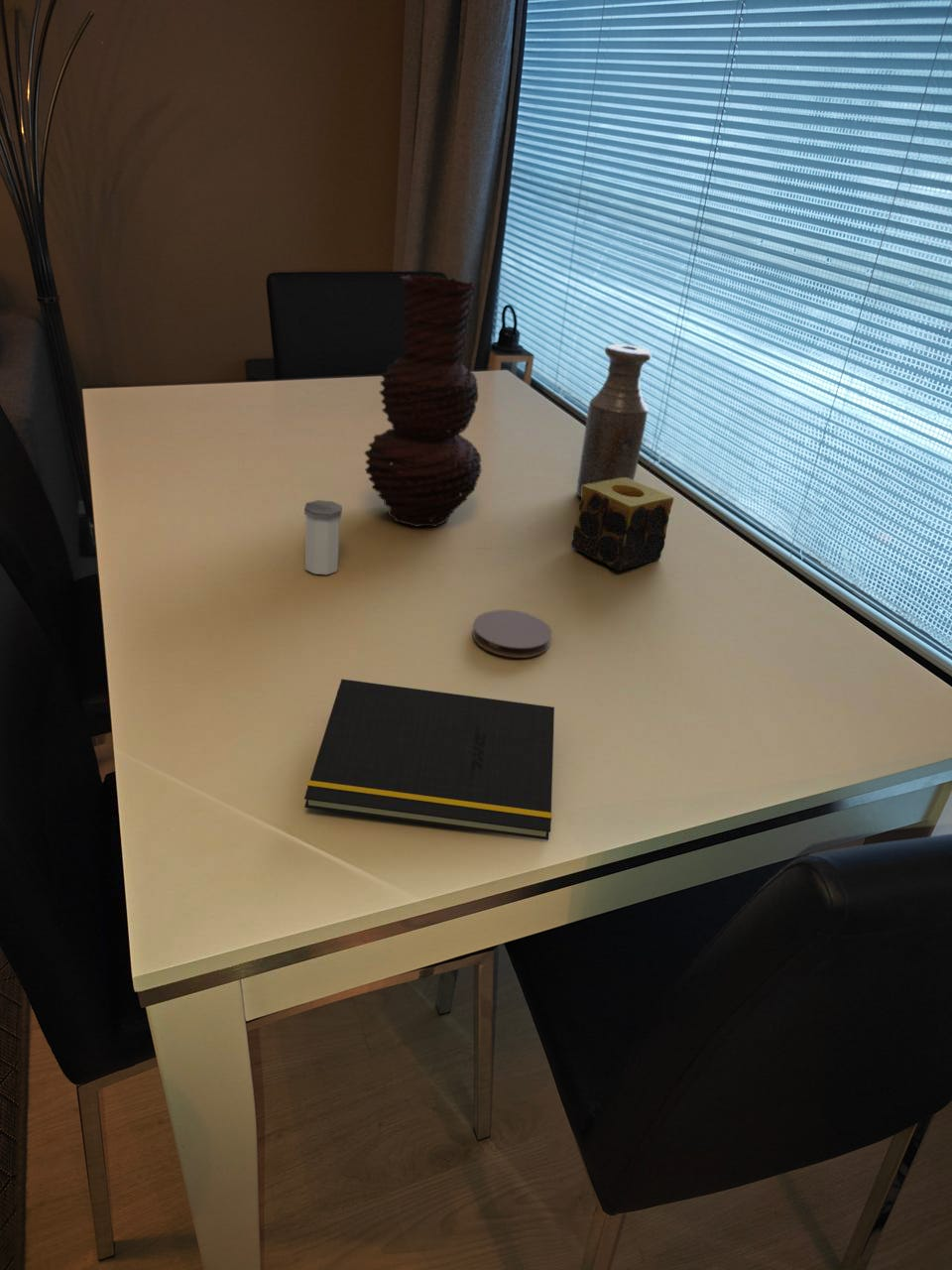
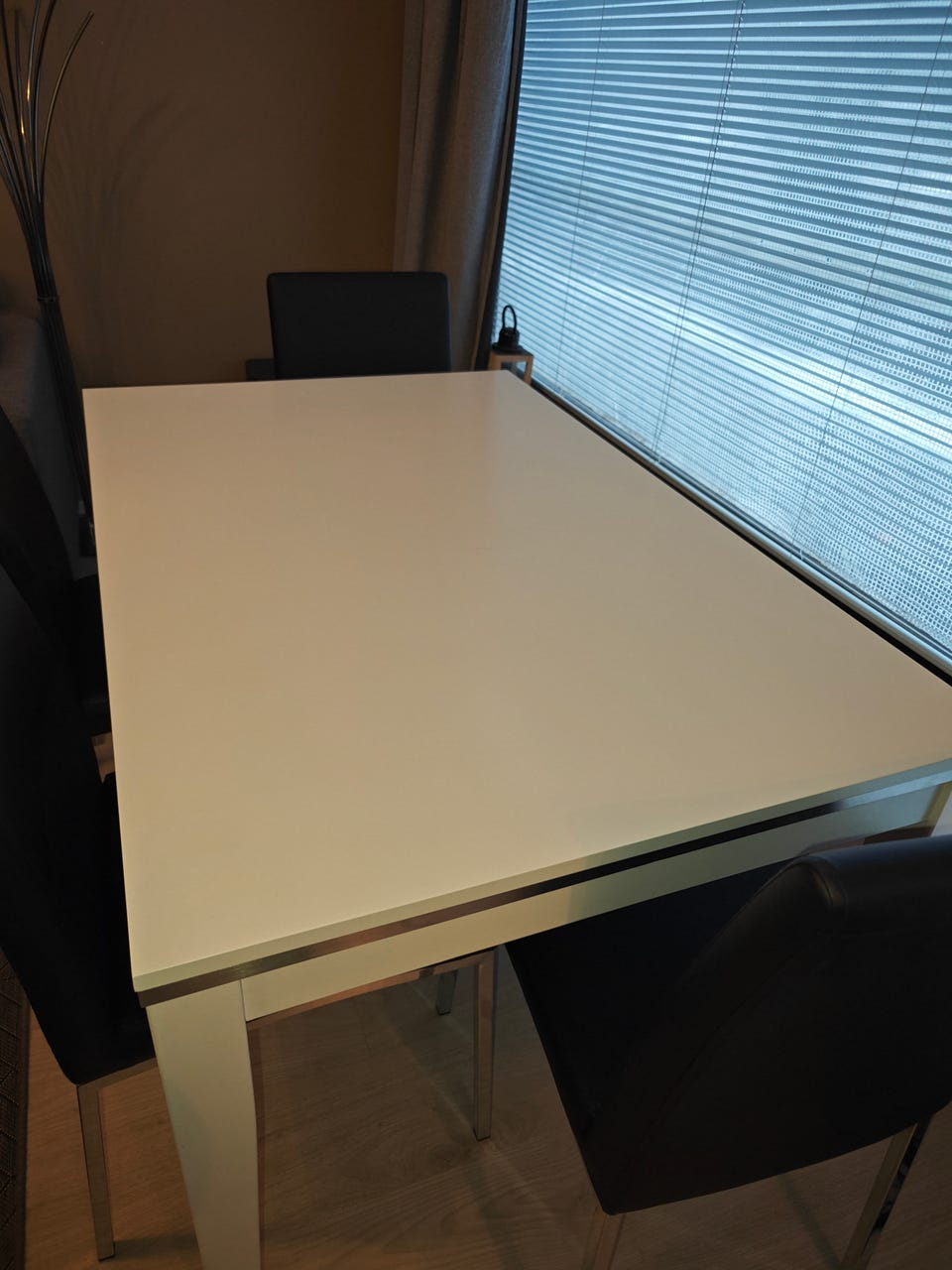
- salt shaker [303,499,343,575]
- coaster [471,609,552,659]
- bottle [576,343,653,498]
- candle [570,478,674,572]
- notepad [303,678,555,841]
- vase [364,273,483,528]
